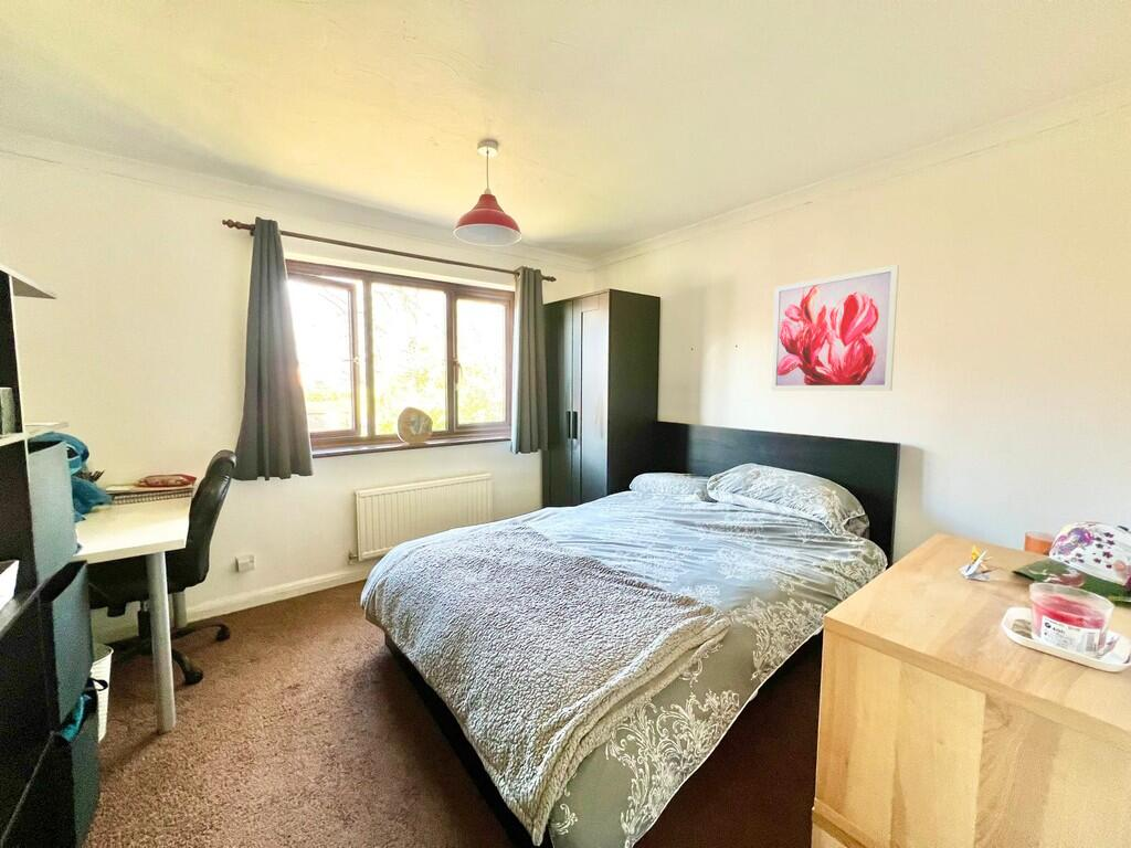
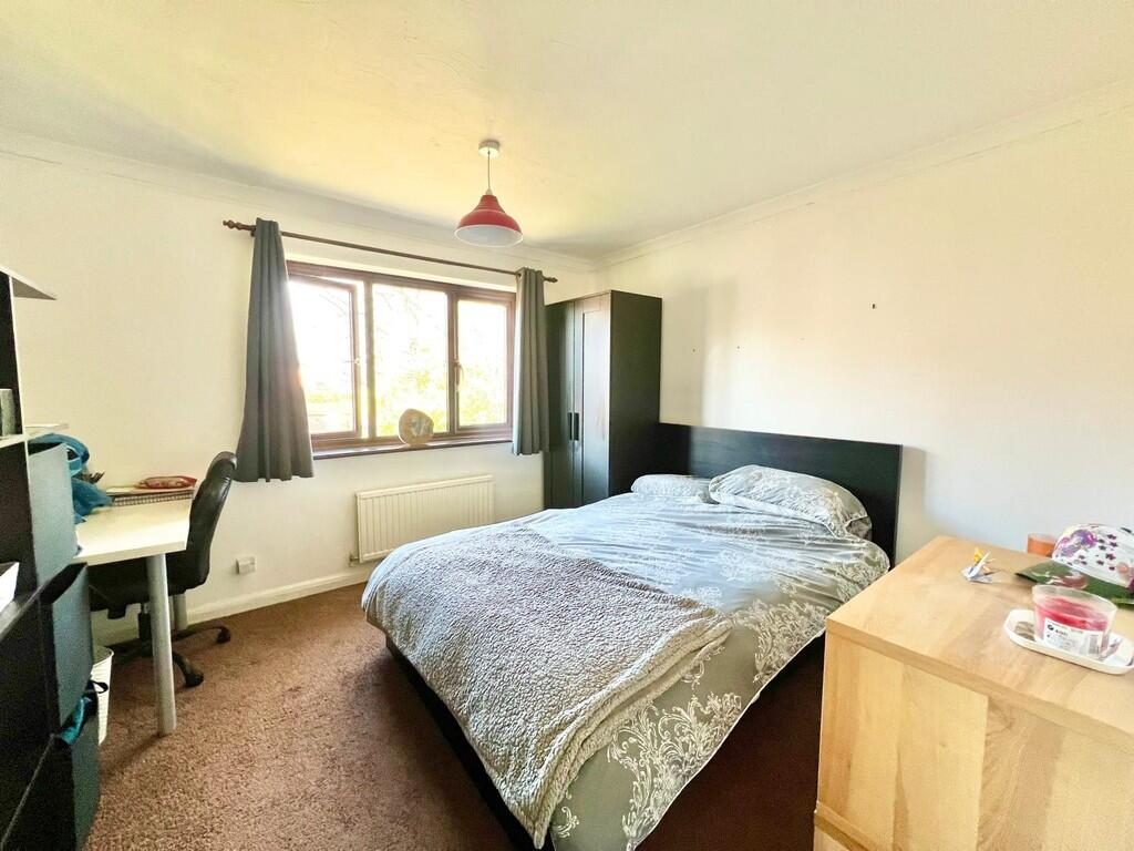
- wall art [770,264,900,392]
